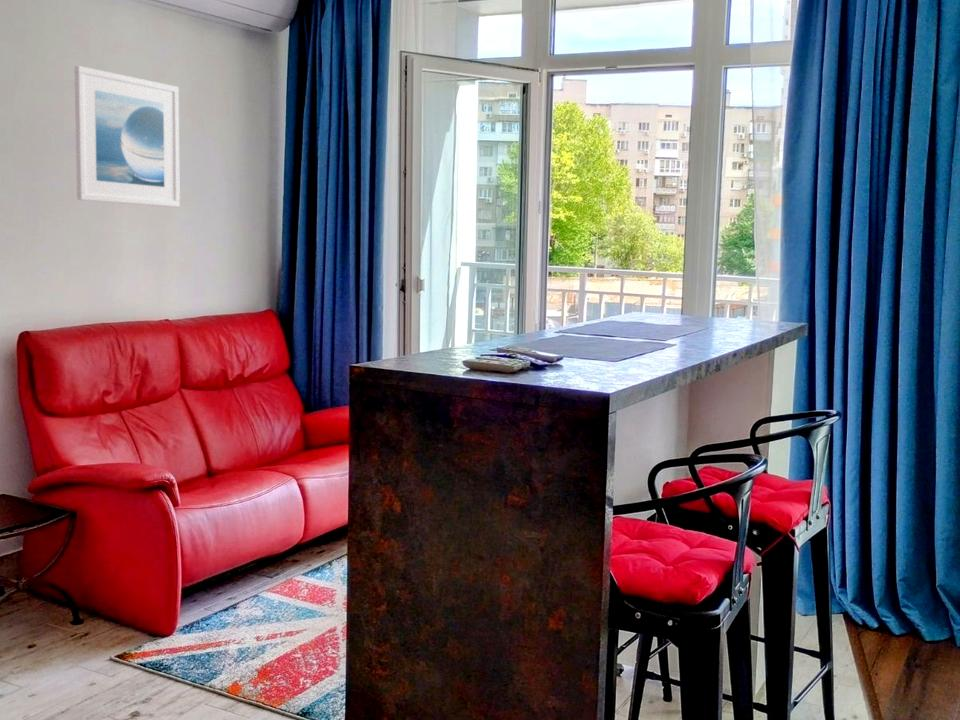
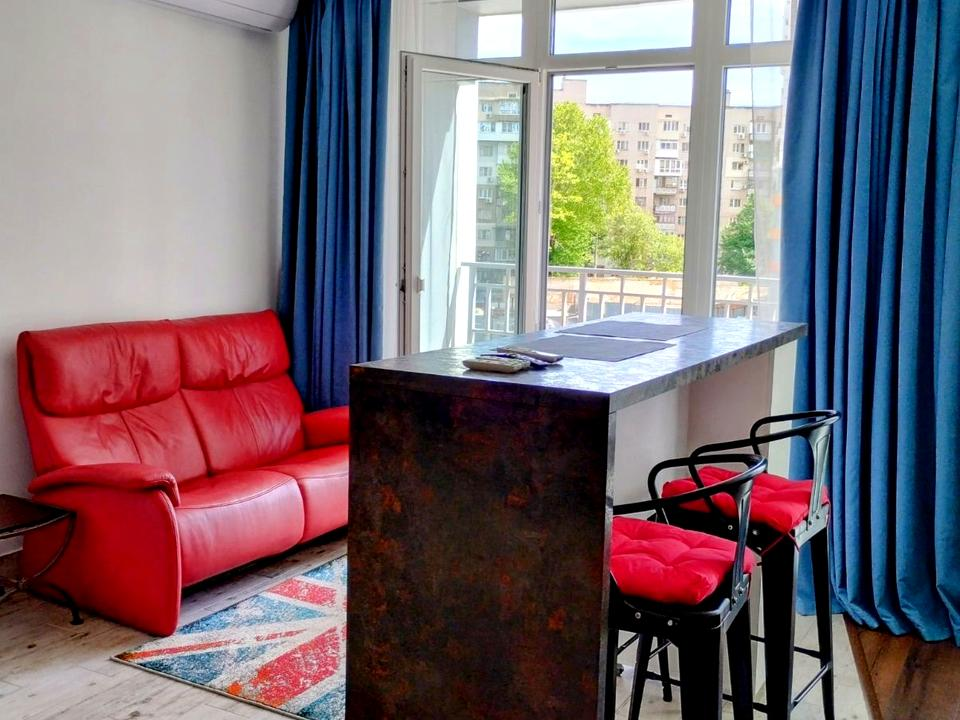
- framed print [74,65,181,208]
